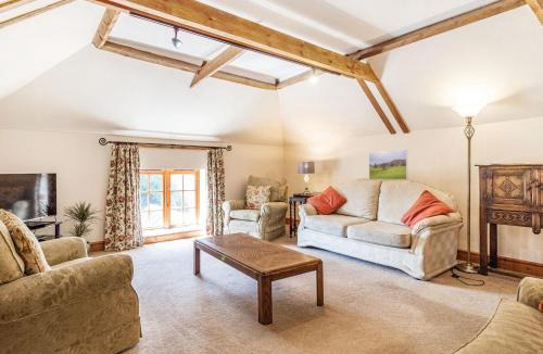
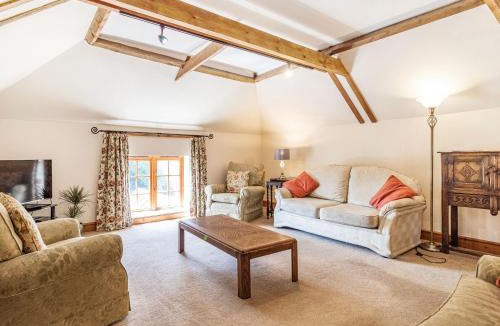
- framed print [368,149,408,181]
